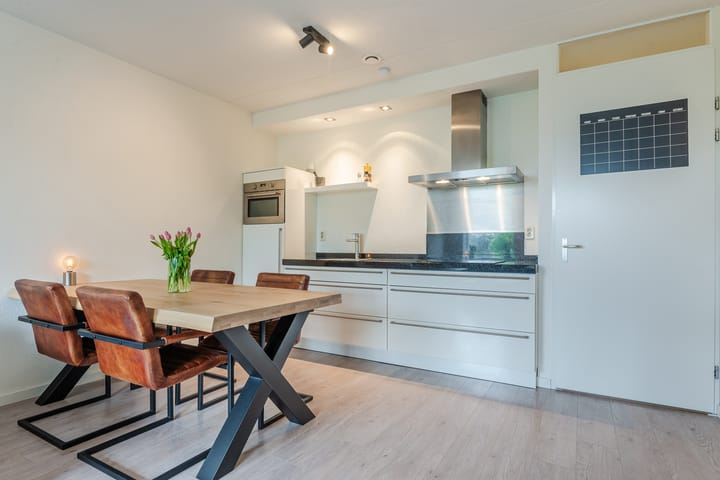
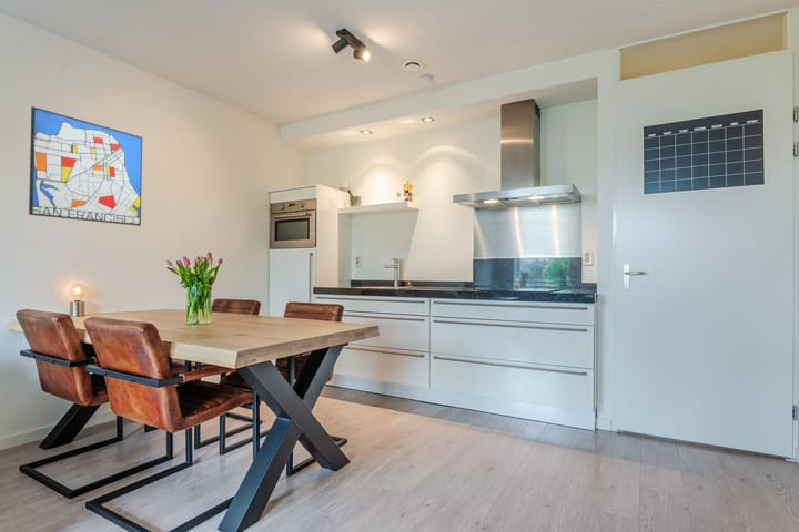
+ wall art [28,105,143,227]
